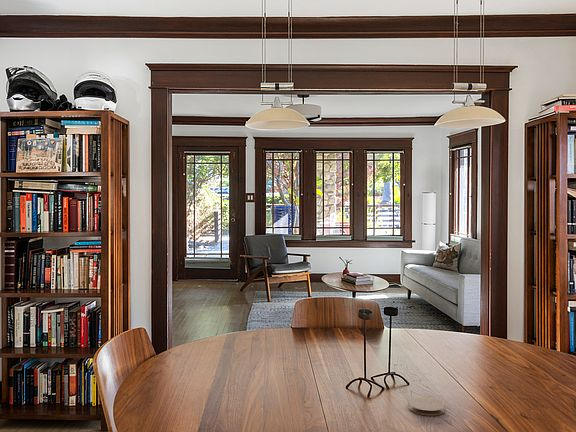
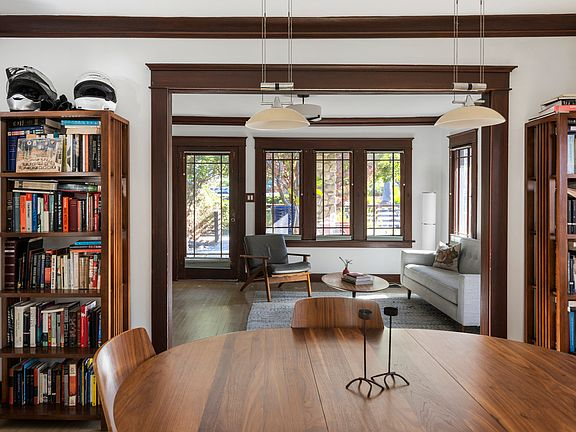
- coaster [407,396,446,417]
